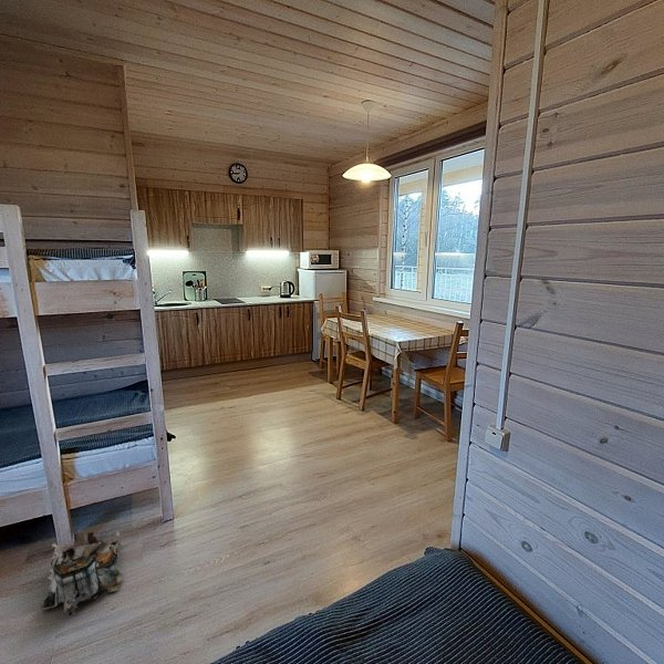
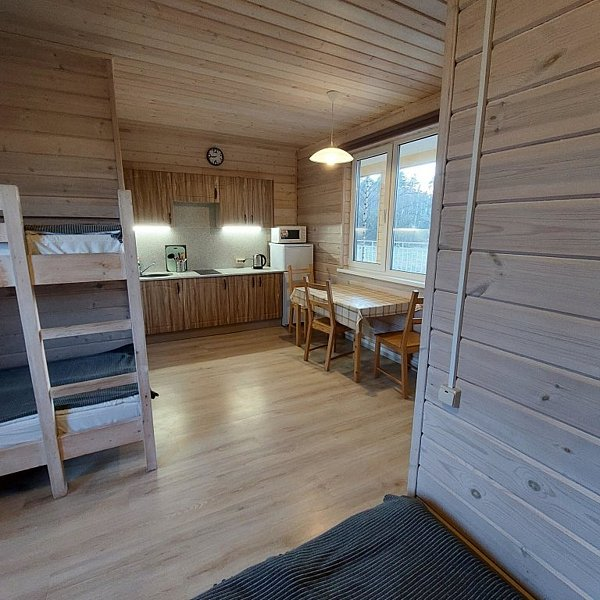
- backpack [40,530,125,616]
